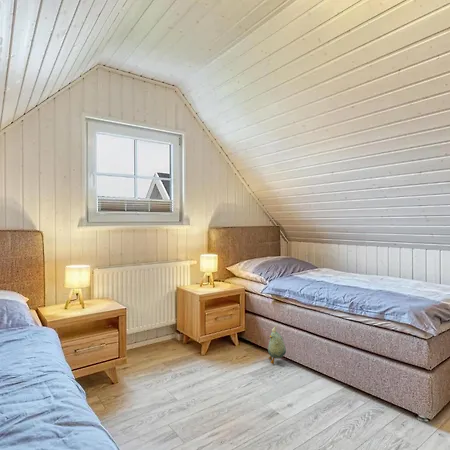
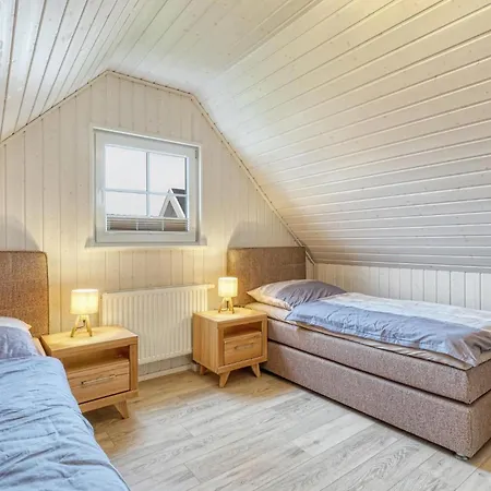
- plush toy [267,323,287,365]
